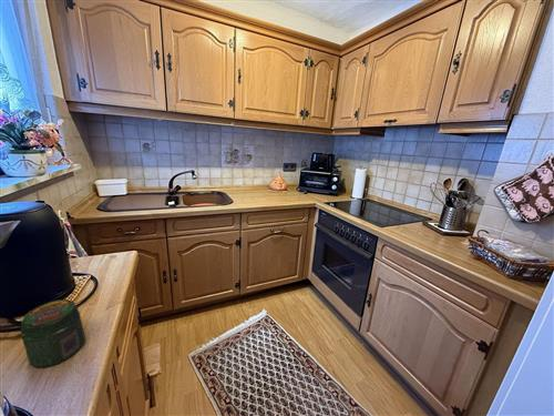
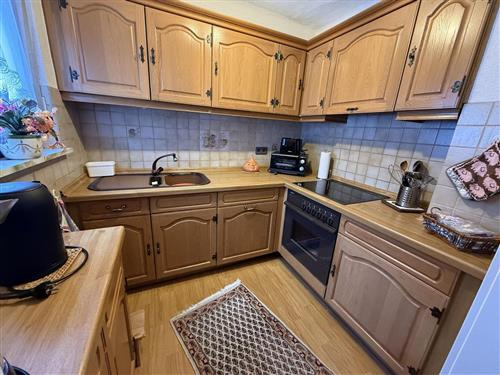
- jar [20,298,86,368]
